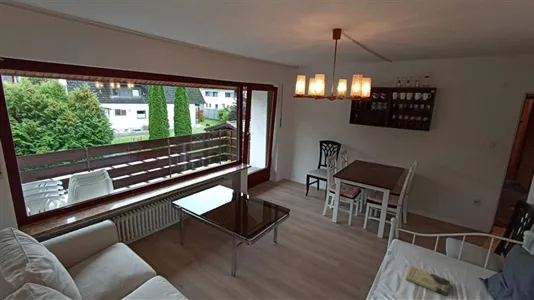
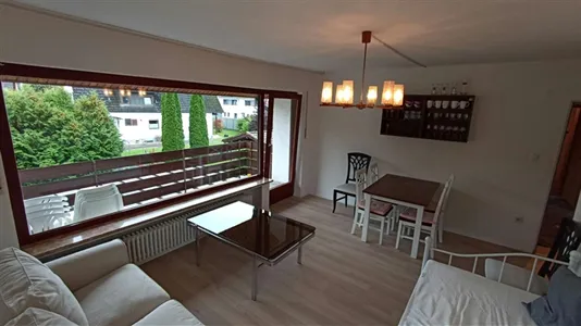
- book [405,265,451,297]
